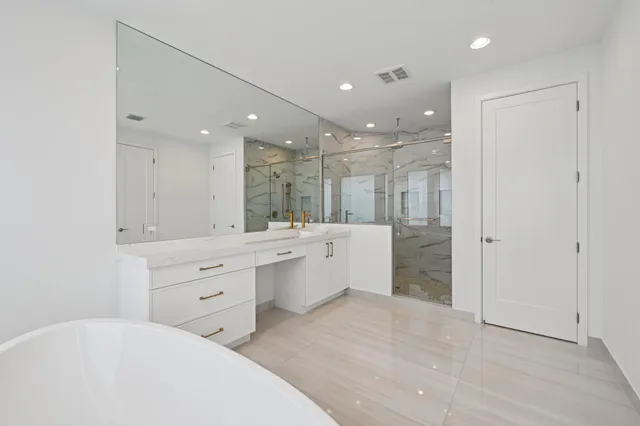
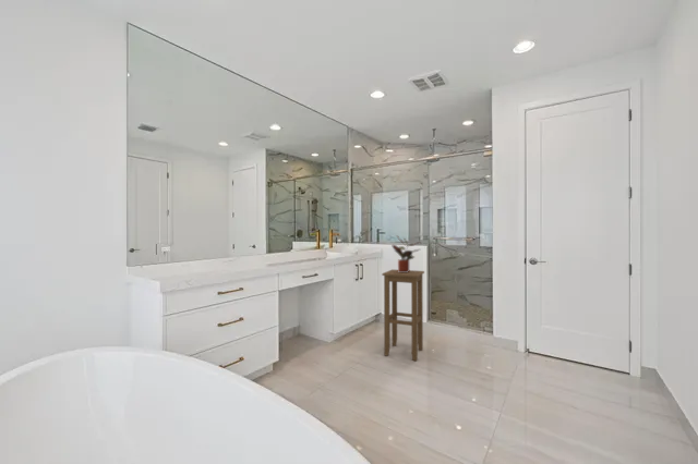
+ potted plant [392,234,421,272]
+ stool [381,269,425,362]
